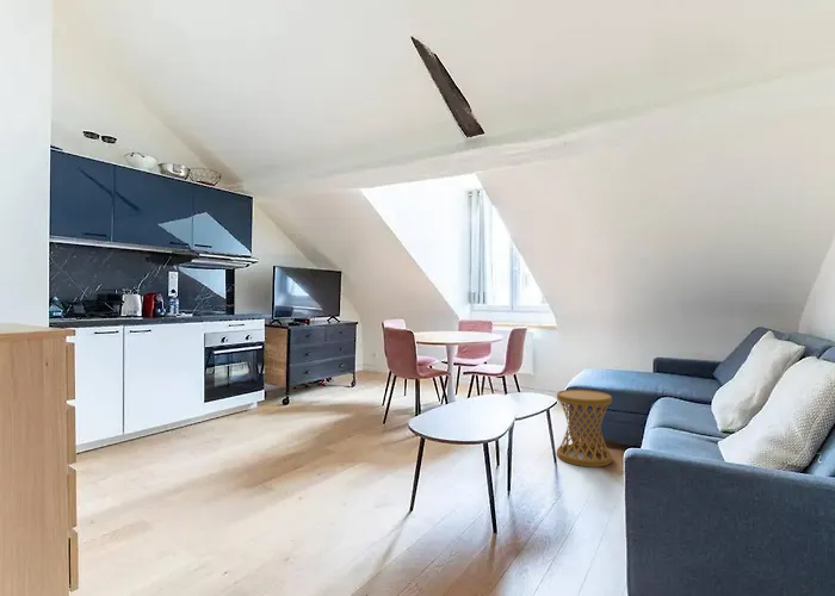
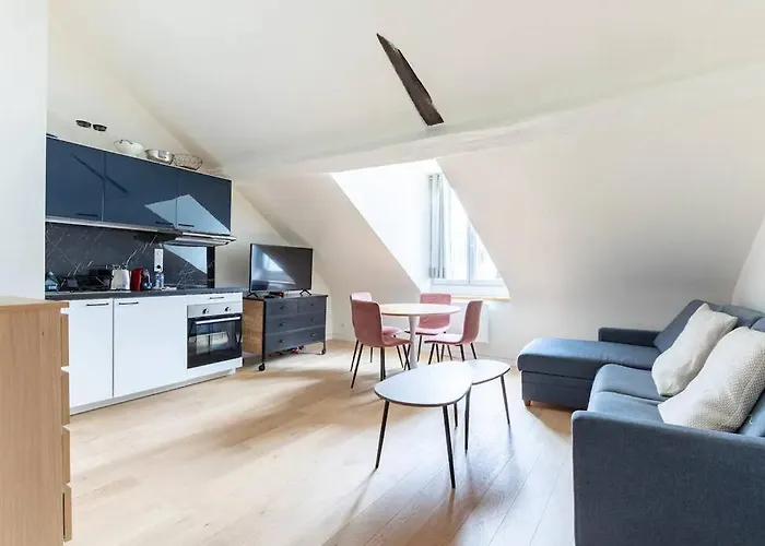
- side table [556,389,613,468]
